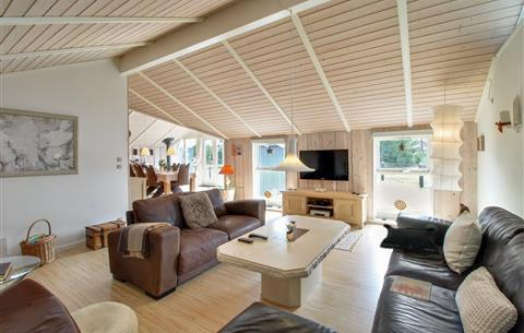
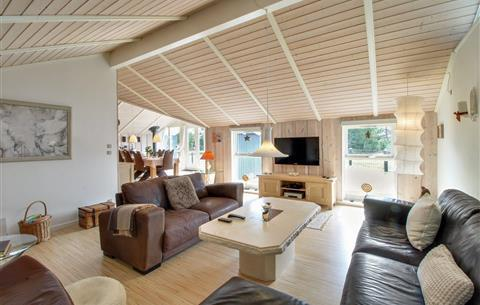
- cushion [379,223,441,255]
- magazine [389,274,432,301]
